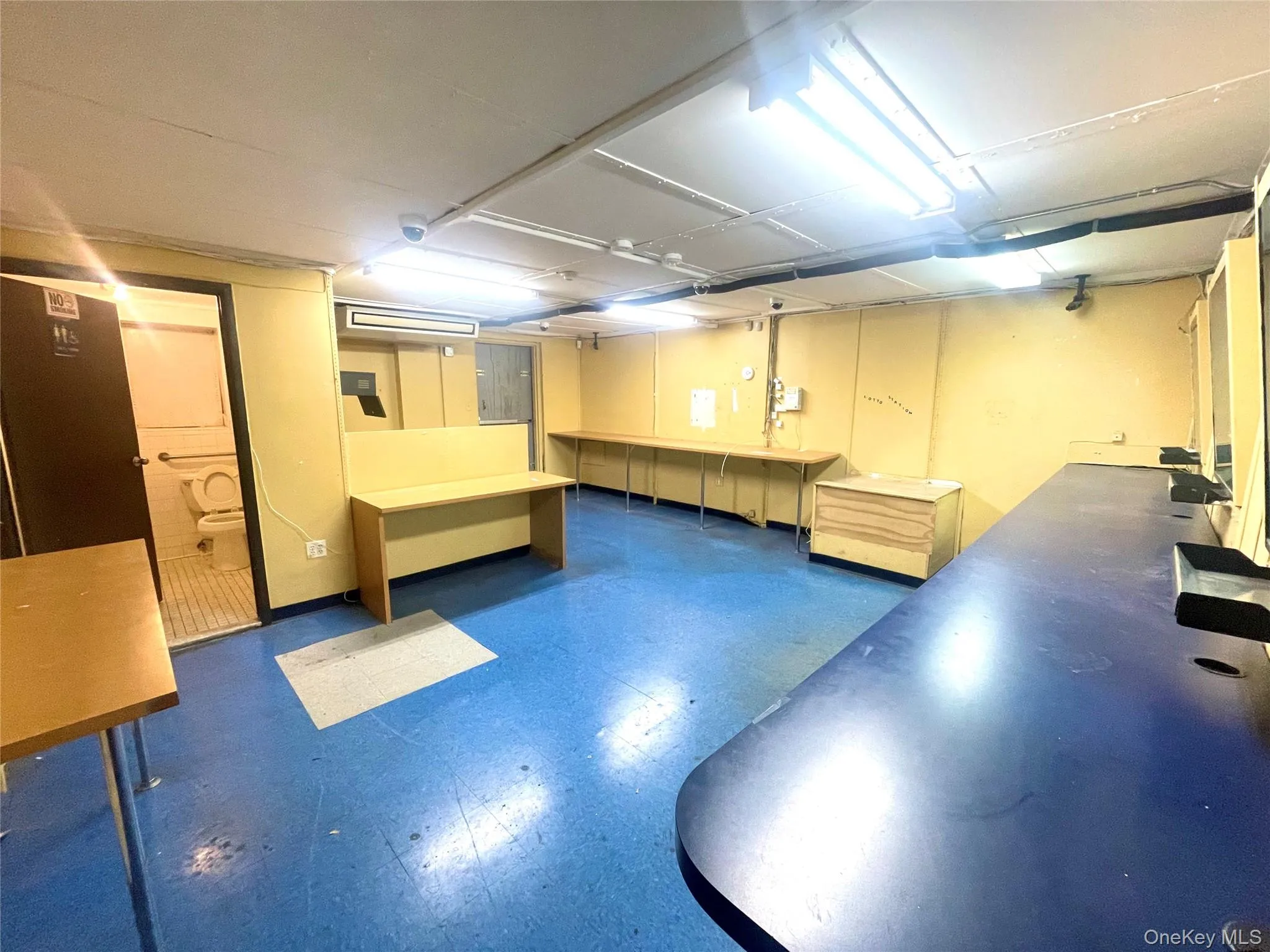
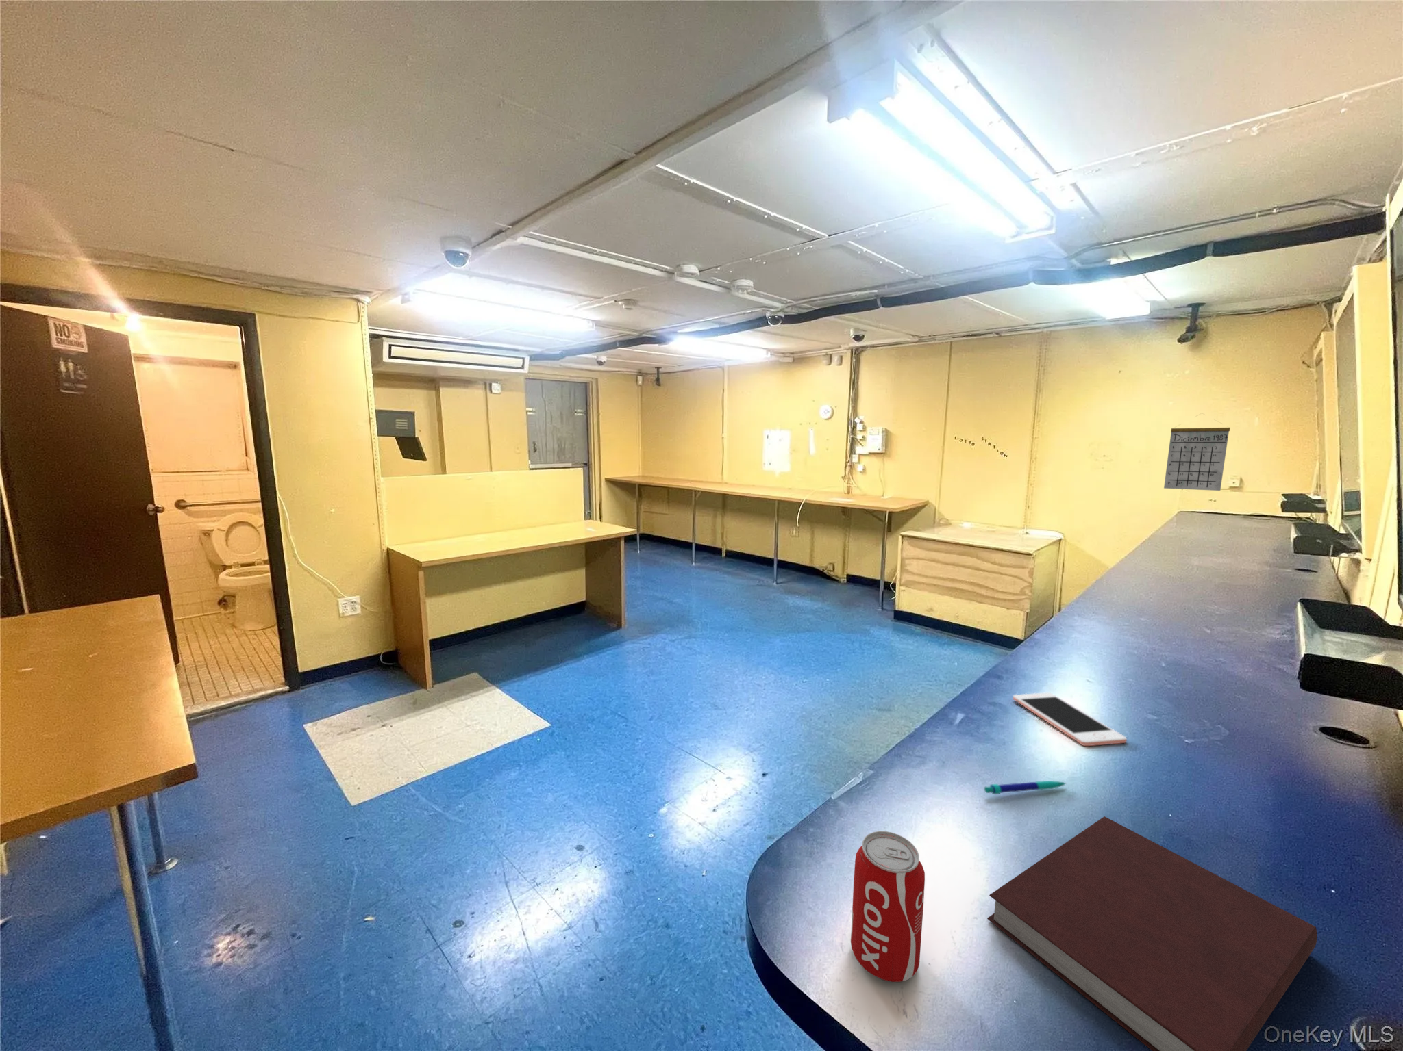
+ notebook [987,816,1318,1051]
+ calendar [1163,413,1231,491]
+ cell phone [1012,692,1128,746]
+ beverage can [851,830,926,983]
+ pen [983,781,1067,795]
